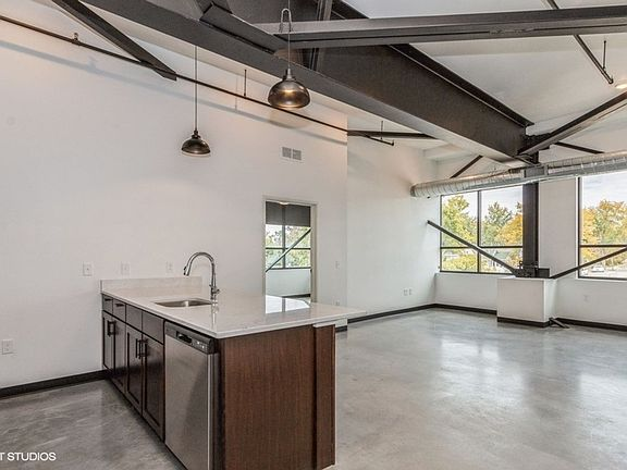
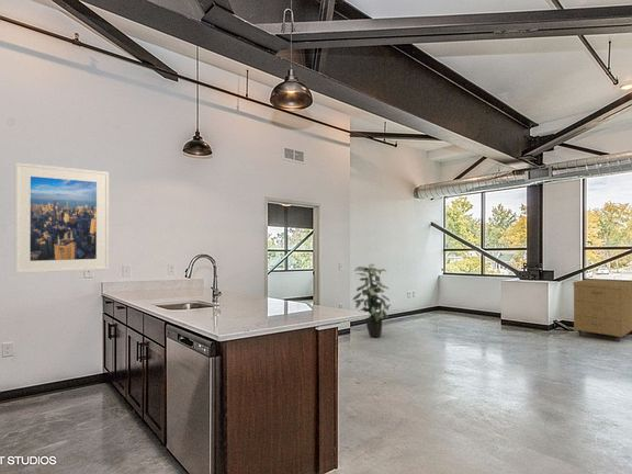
+ storage cabinet [573,278,632,342]
+ indoor plant [352,263,392,338]
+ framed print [14,161,110,274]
